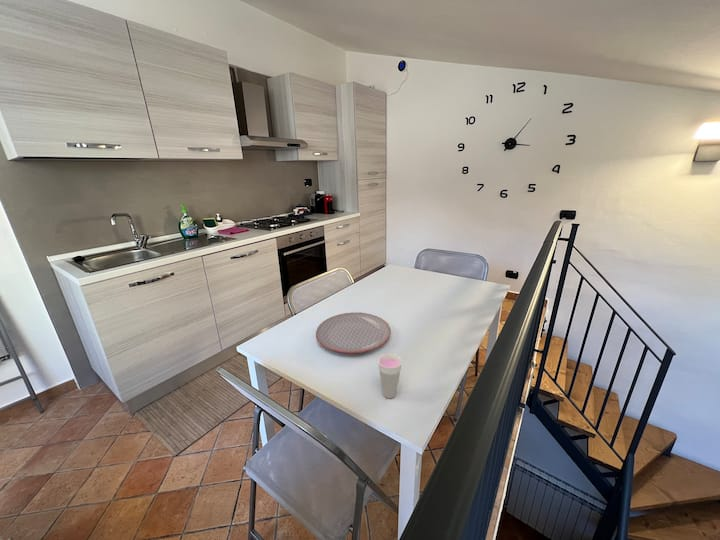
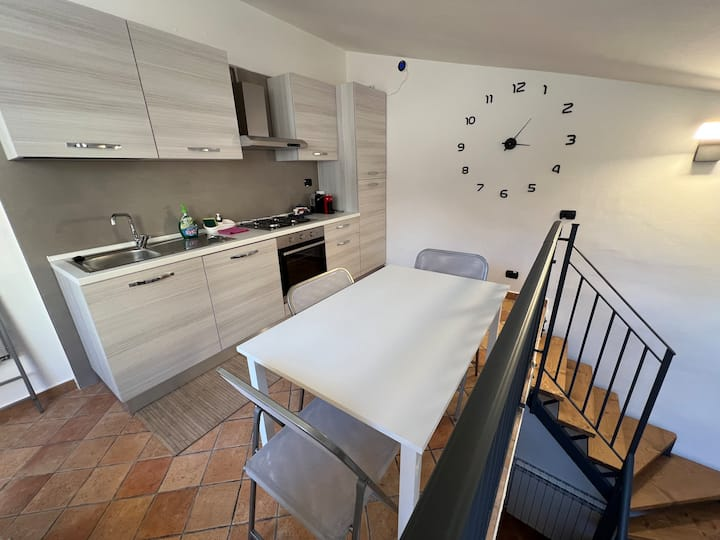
- cup [377,353,403,399]
- plate [315,312,392,354]
